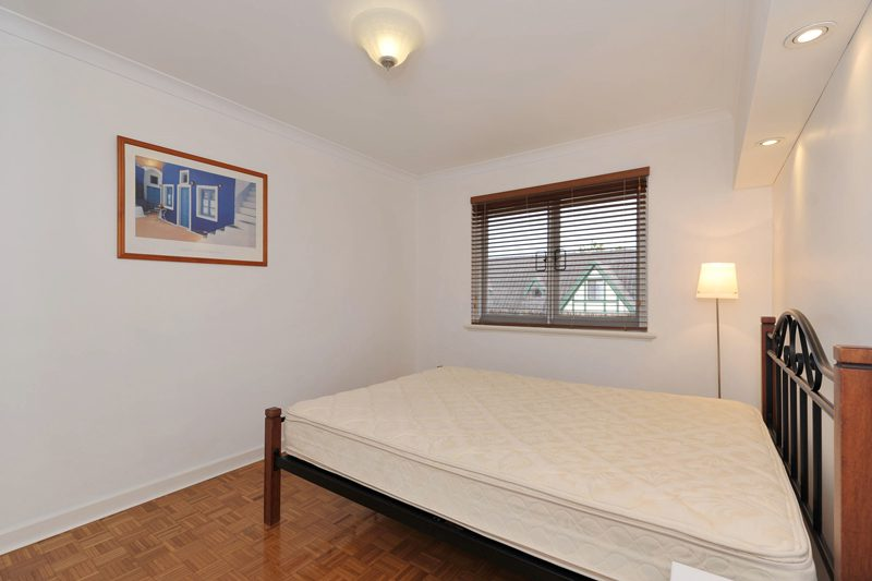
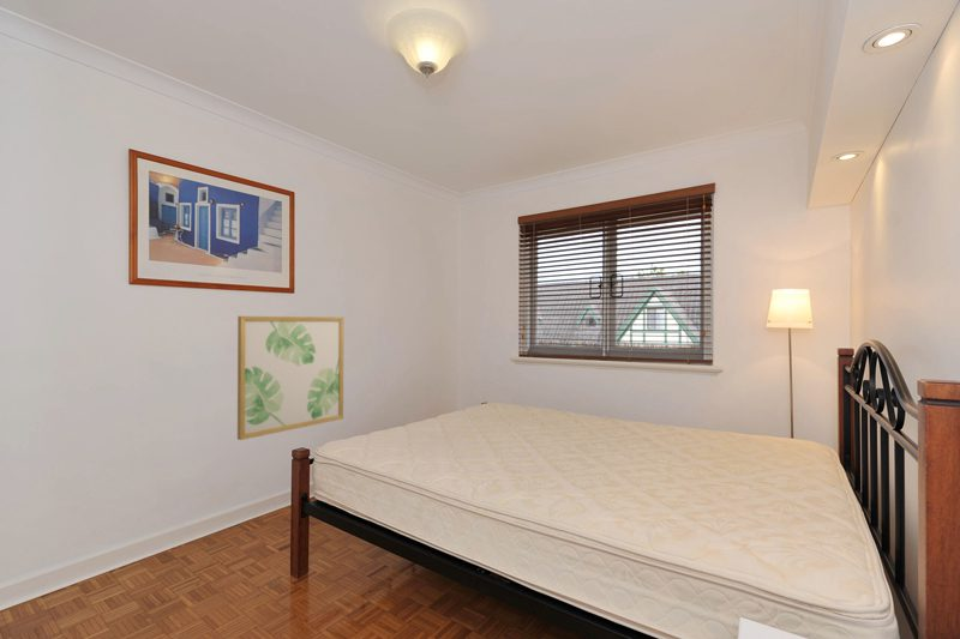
+ wall art [236,315,344,441]
